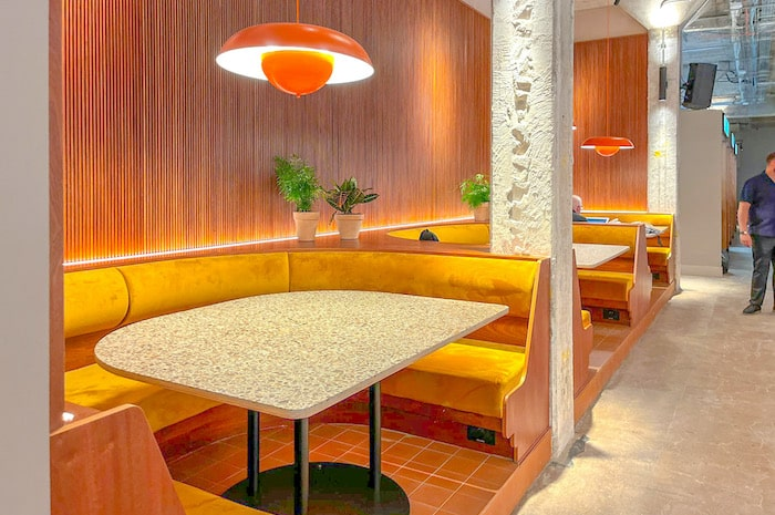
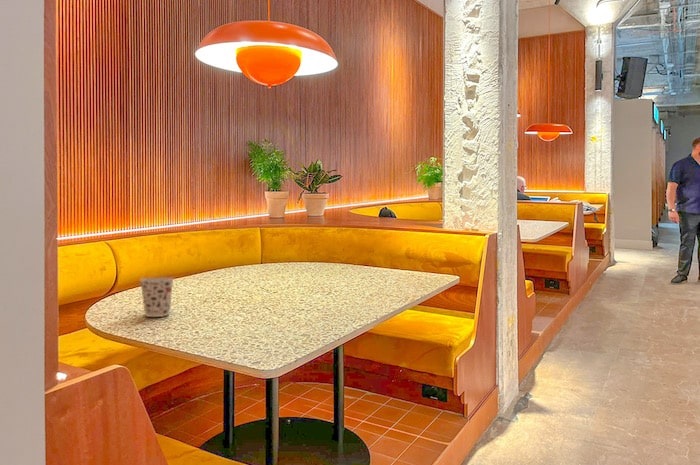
+ cup [139,276,175,318]
